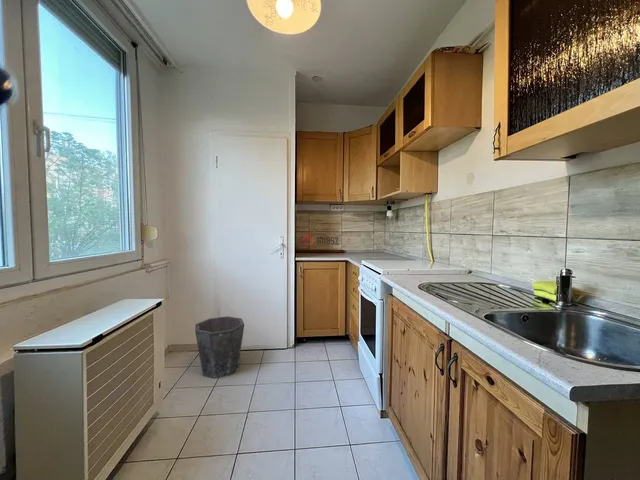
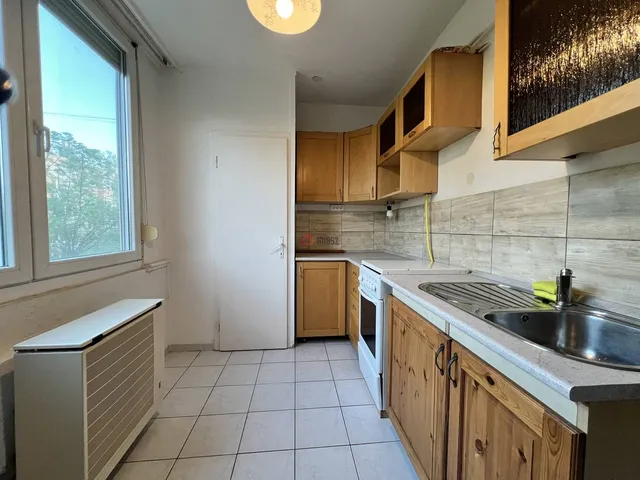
- waste bin [194,315,245,380]
